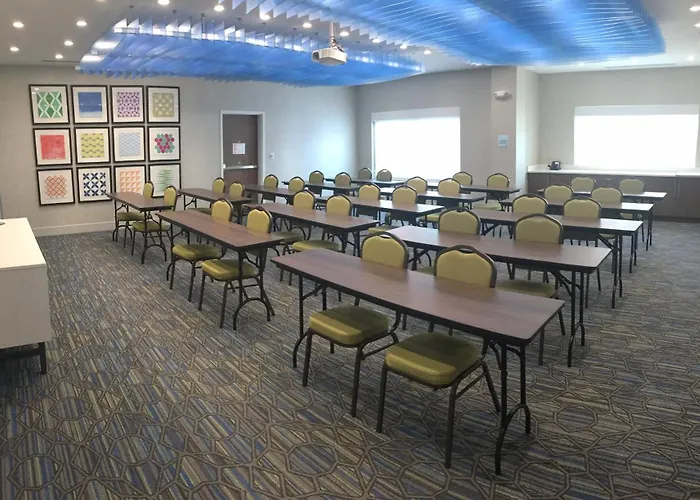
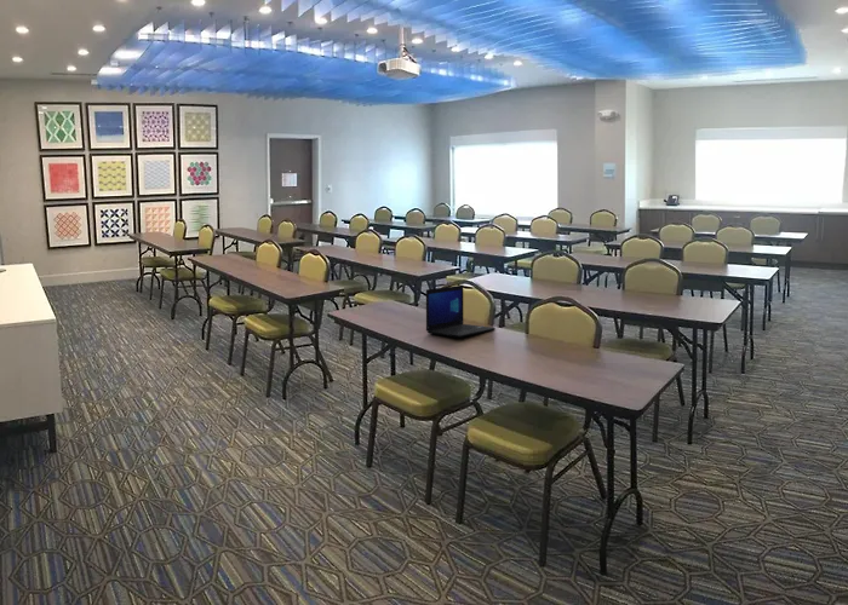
+ laptop [425,284,497,339]
